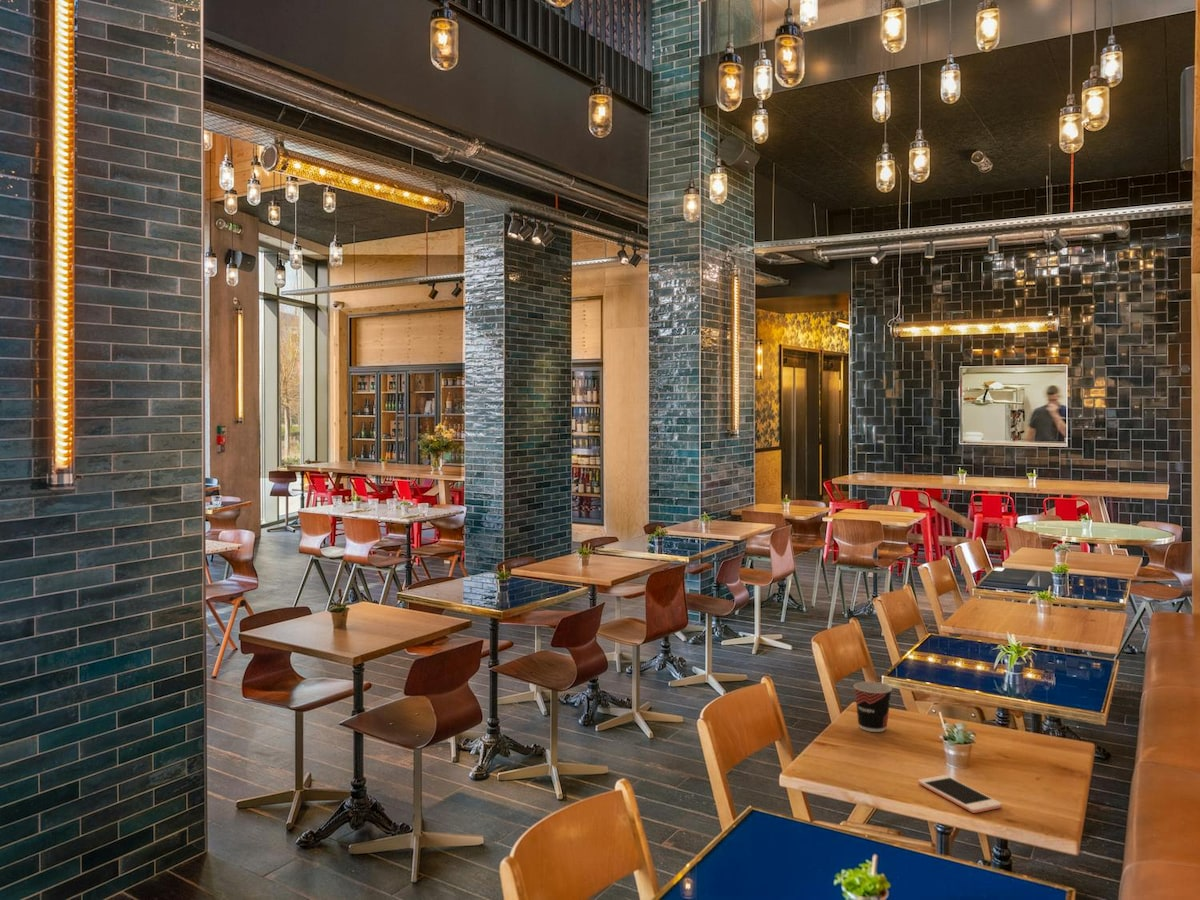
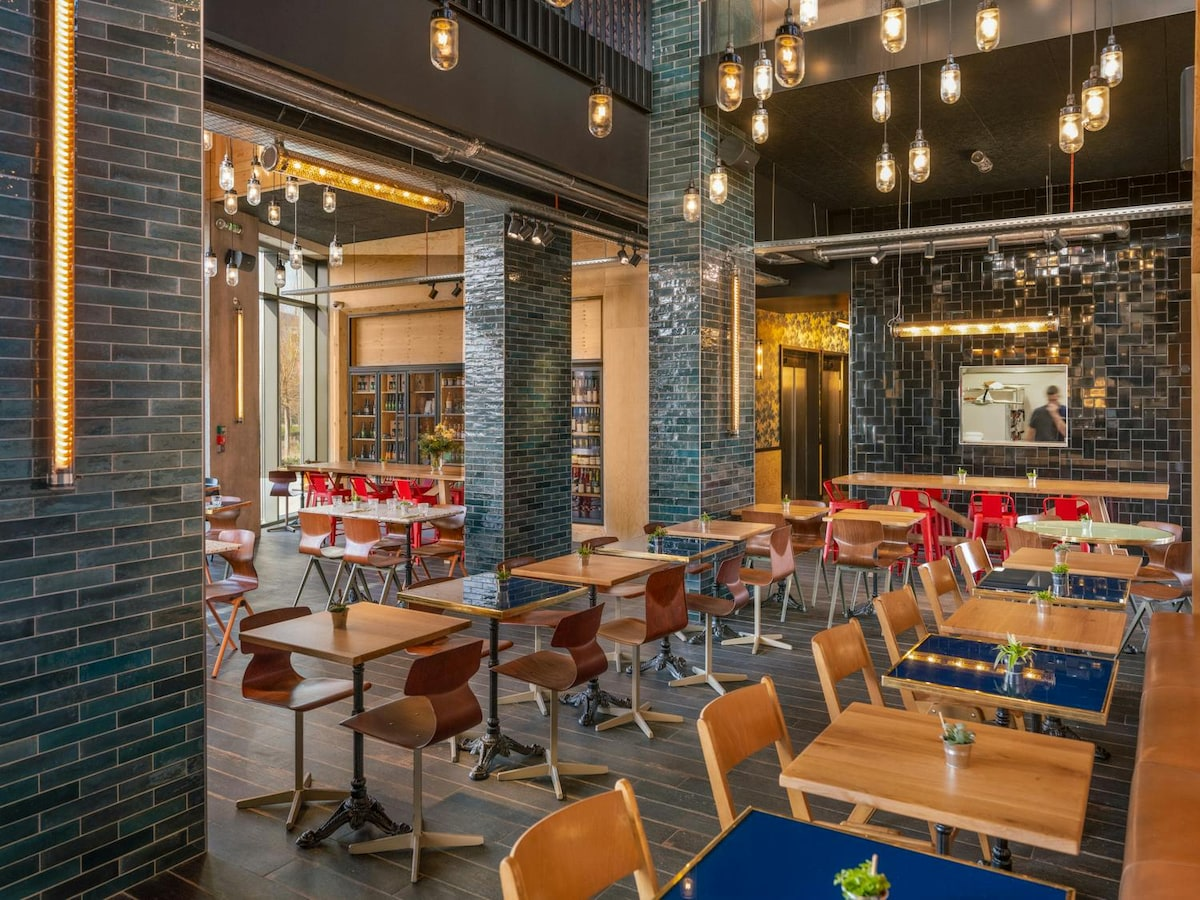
- cell phone [917,774,1003,814]
- cup [853,681,893,733]
